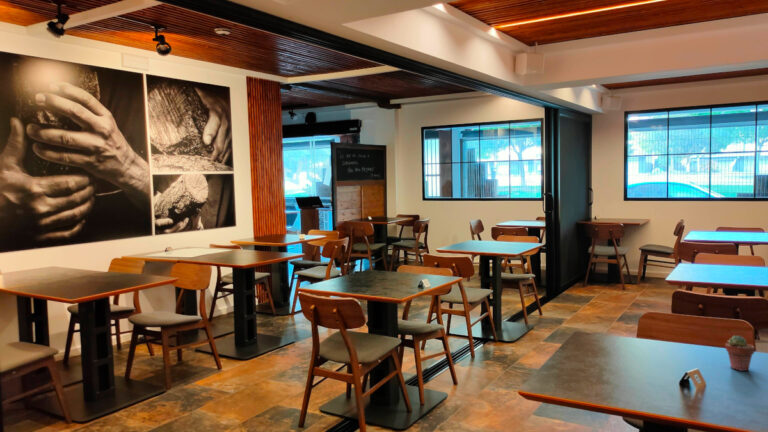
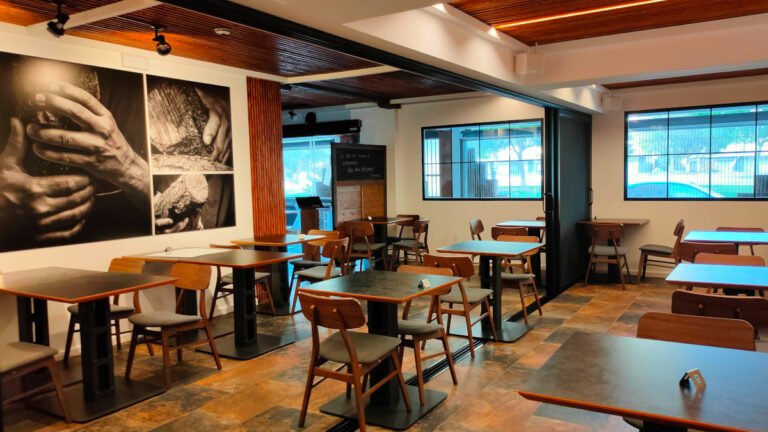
- potted succulent [724,334,756,372]
